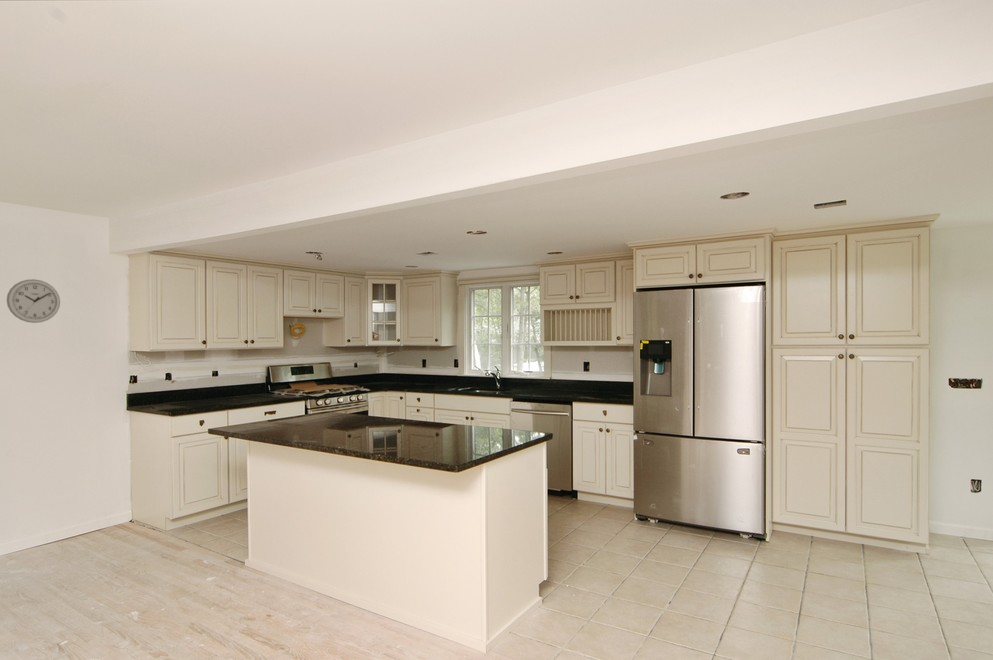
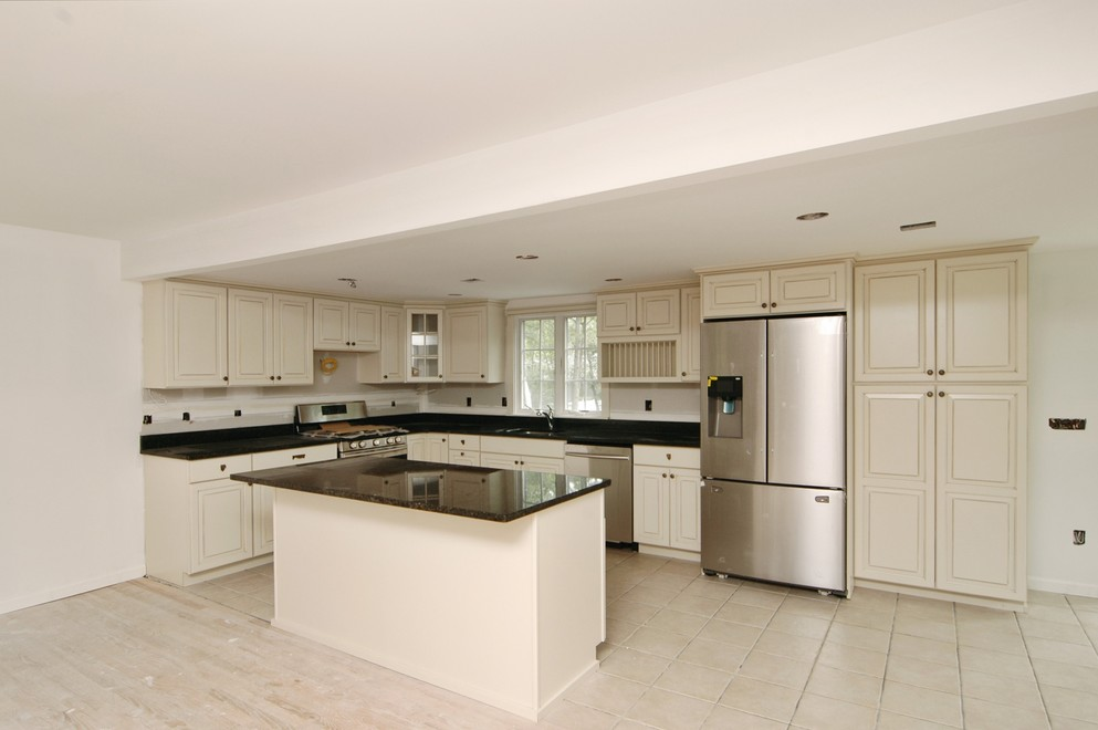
- wall clock [6,278,61,324]
